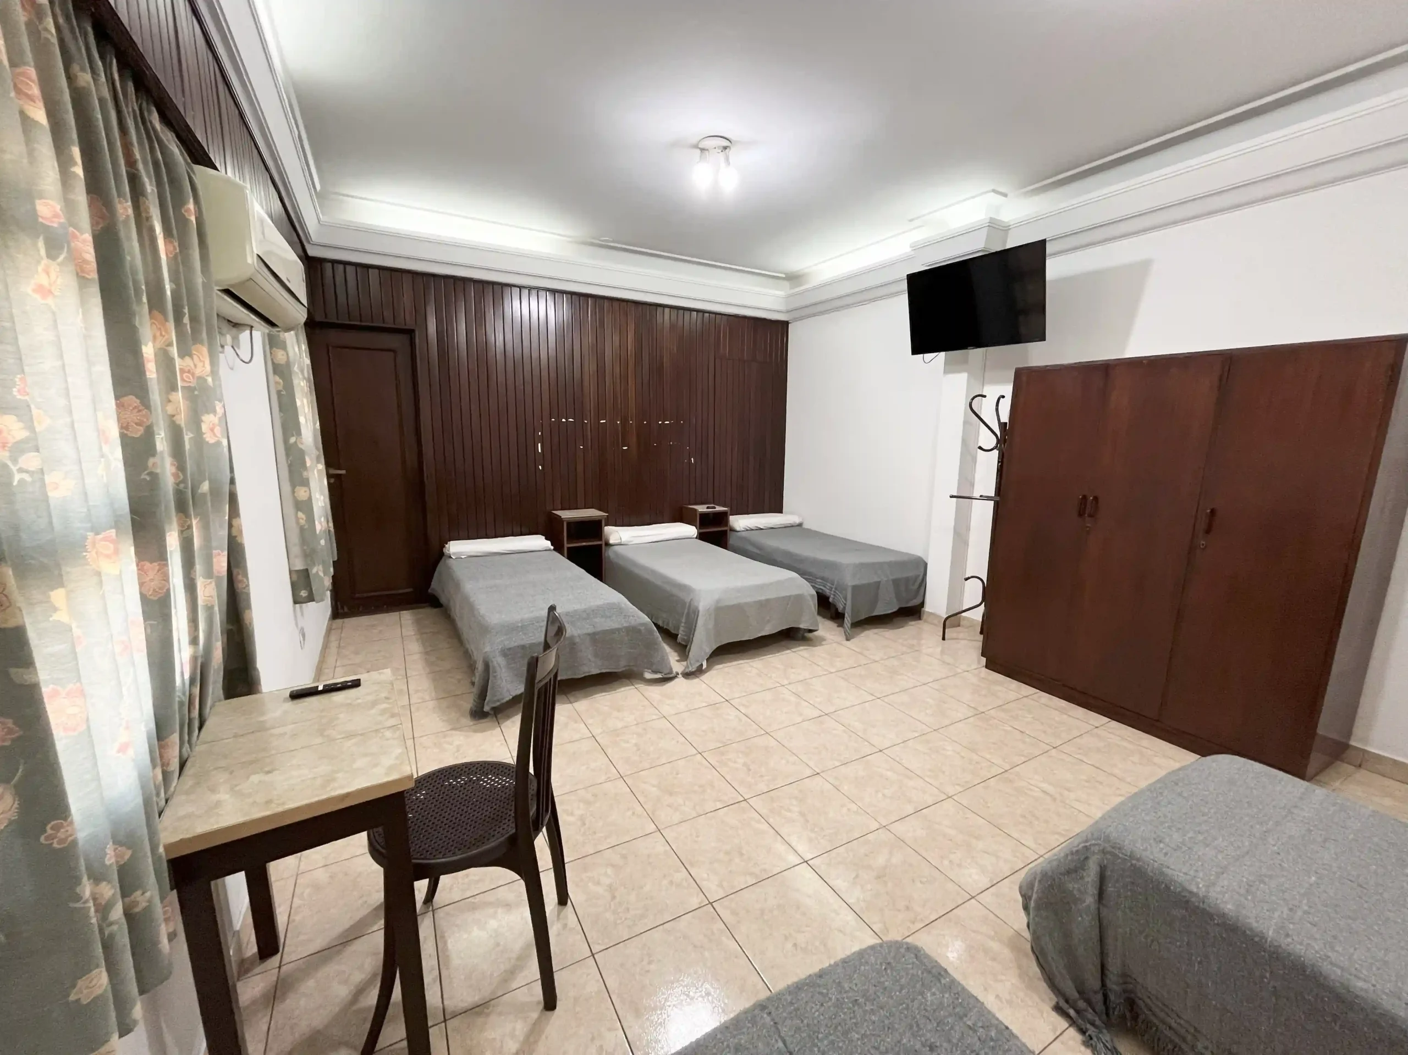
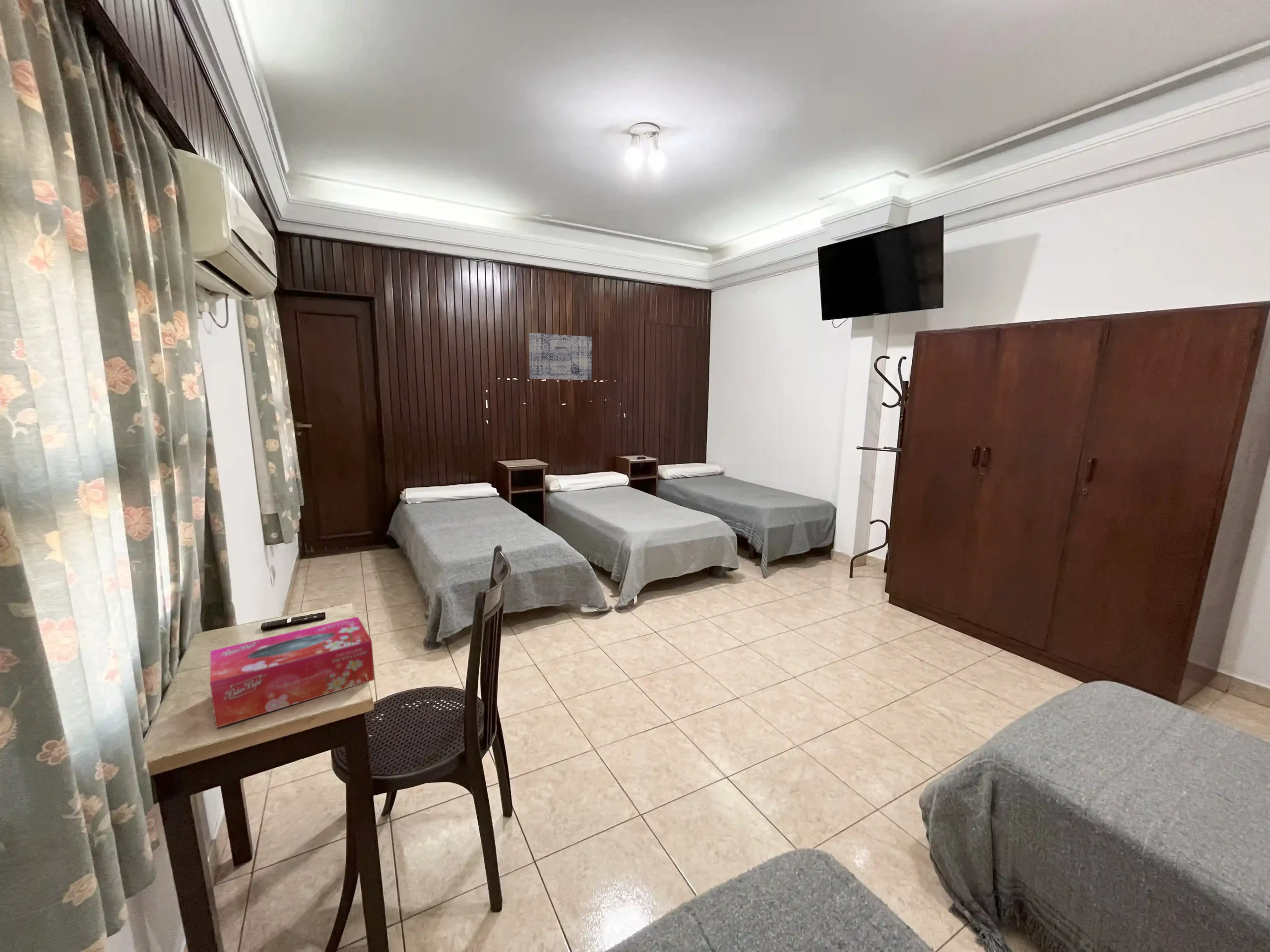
+ tissue box [209,616,375,728]
+ wall art [529,332,592,380]
